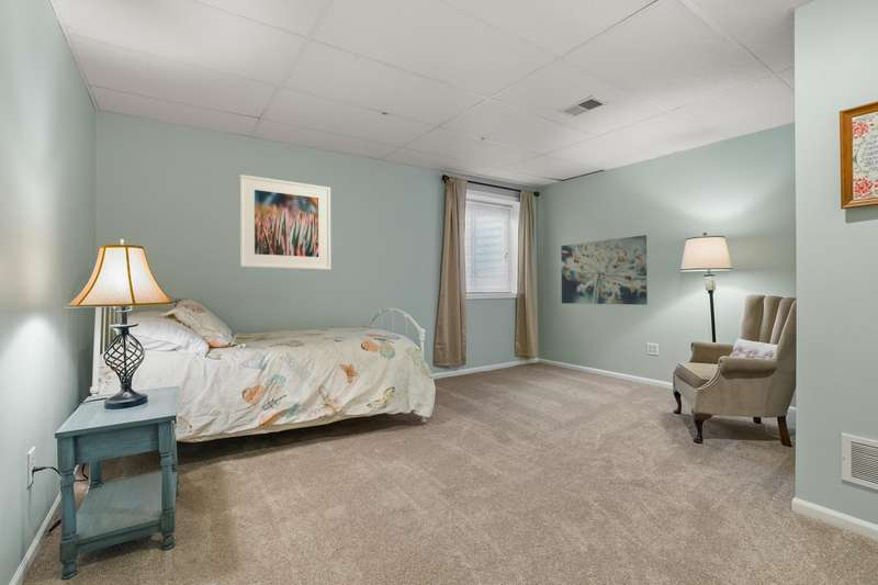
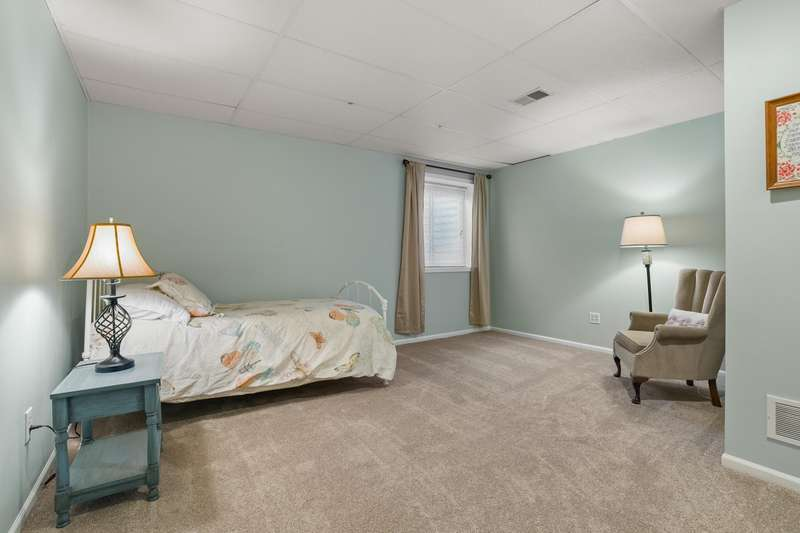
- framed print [239,173,331,271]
- wall art [560,234,649,306]
